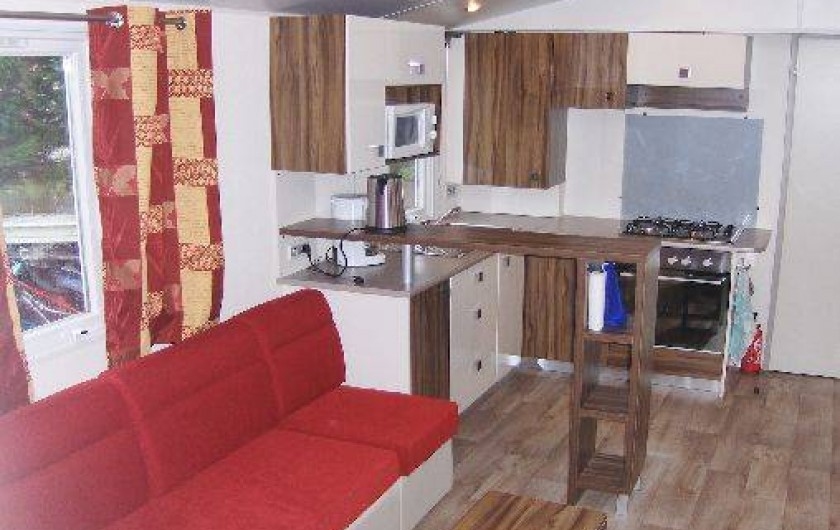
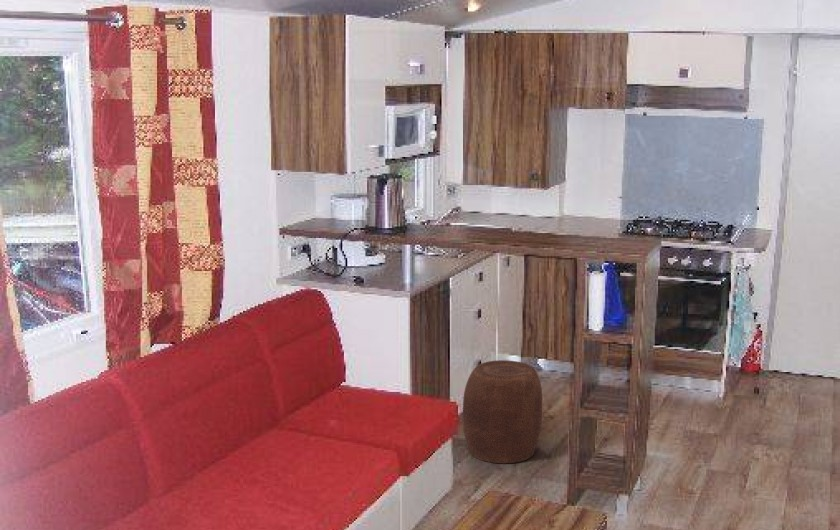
+ stool [462,359,543,464]
